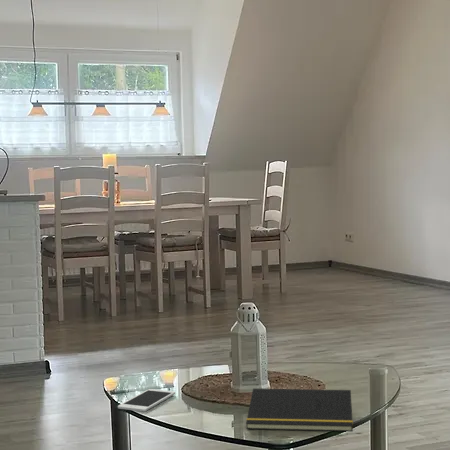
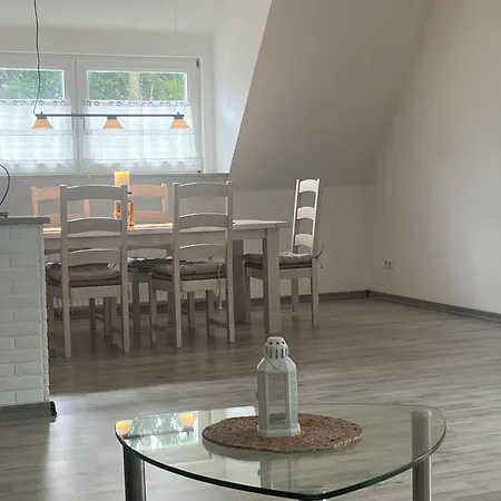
- notepad [245,388,354,433]
- cell phone [117,388,176,412]
